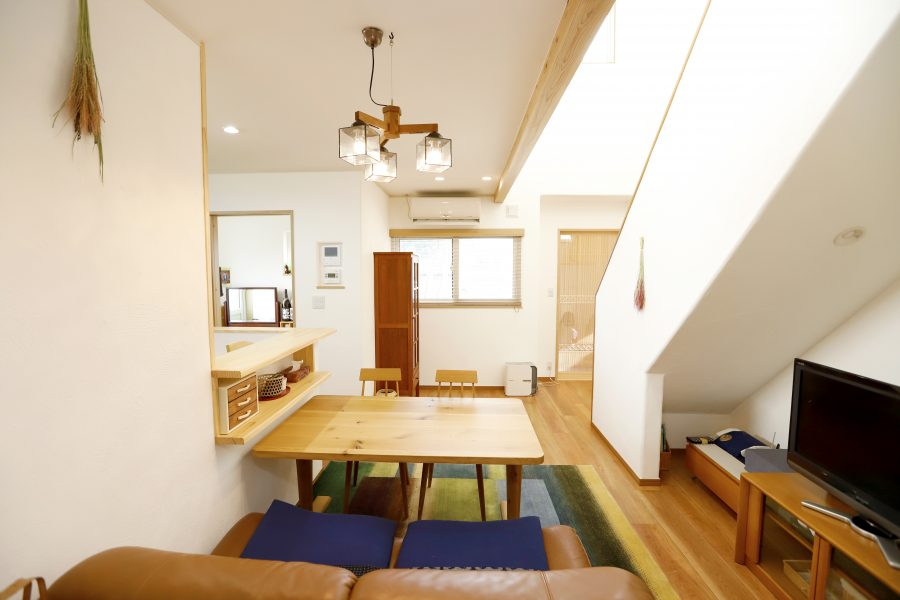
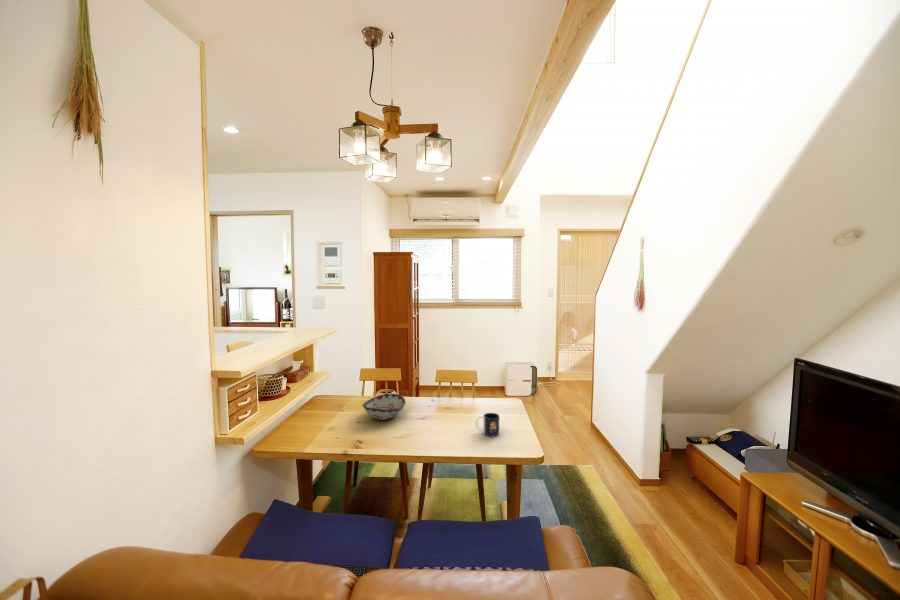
+ mug [475,412,500,437]
+ decorative bowl [361,392,407,421]
